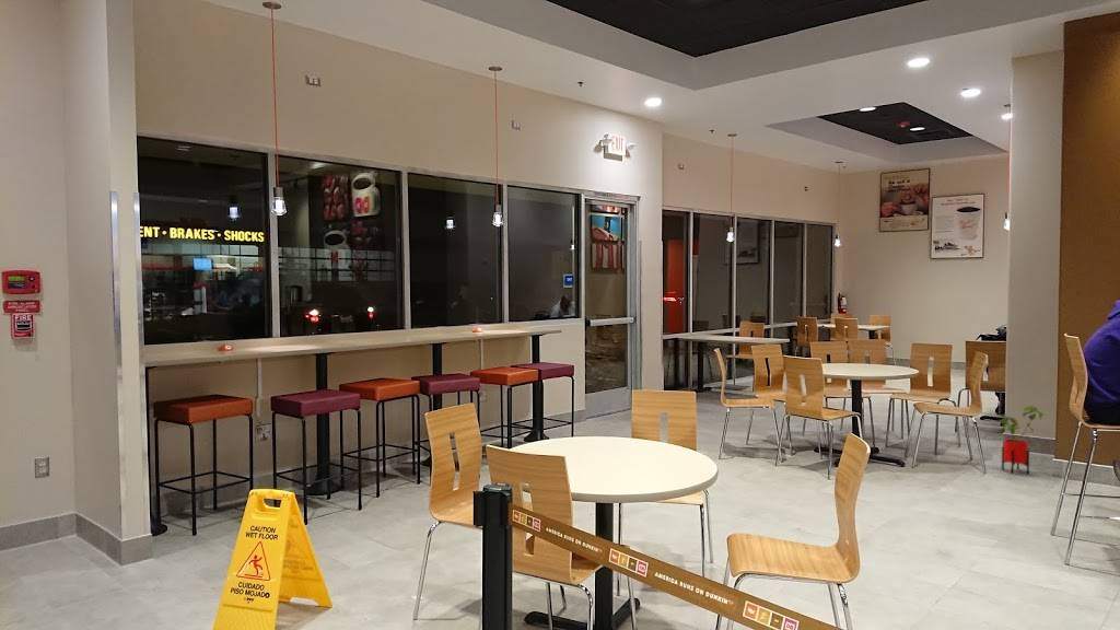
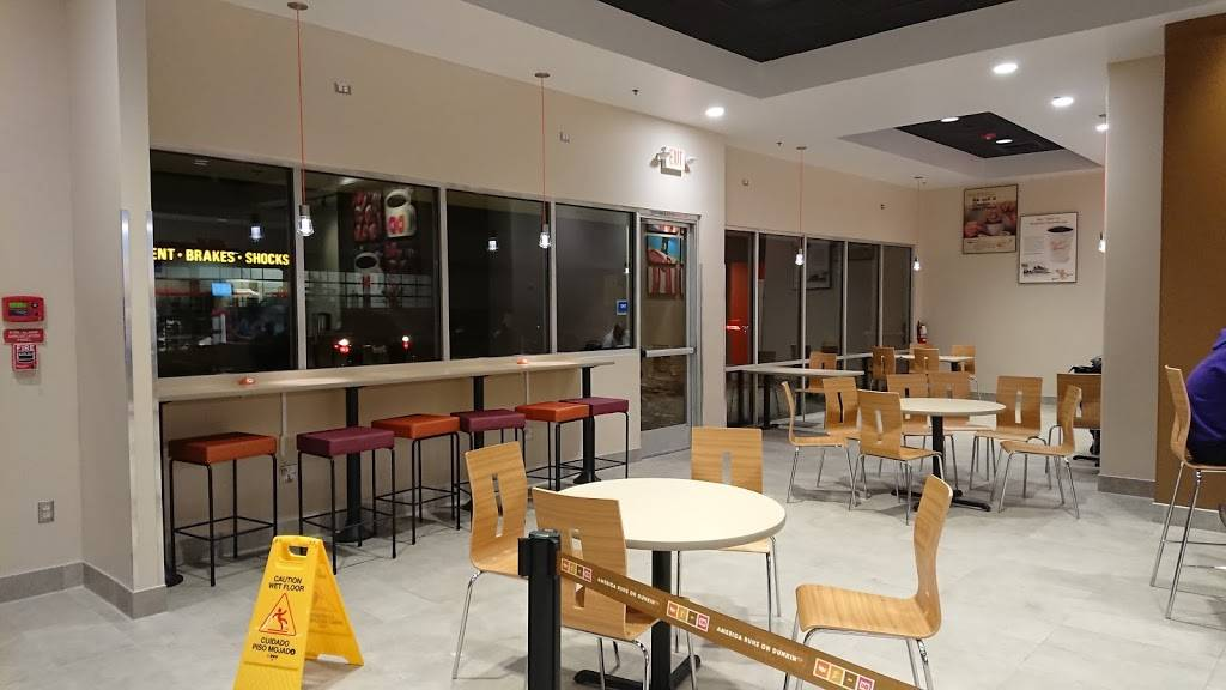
- house plant [995,404,1047,475]
